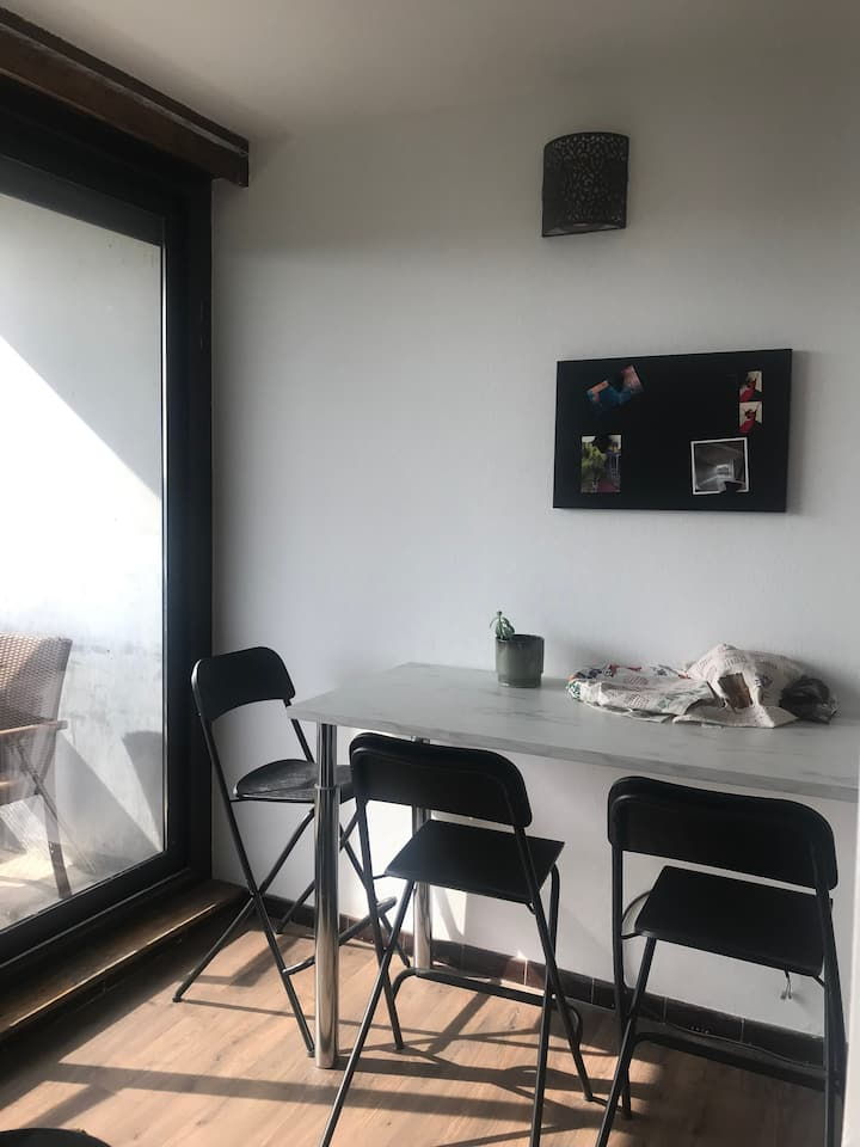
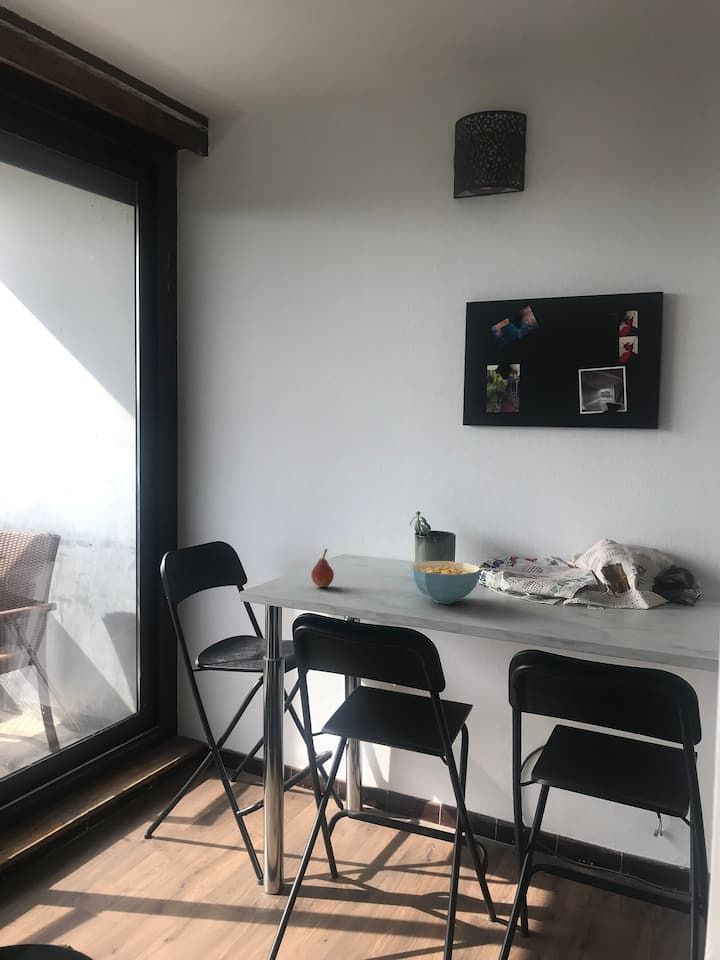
+ cereal bowl [409,560,482,605]
+ fruit [310,548,335,588]
